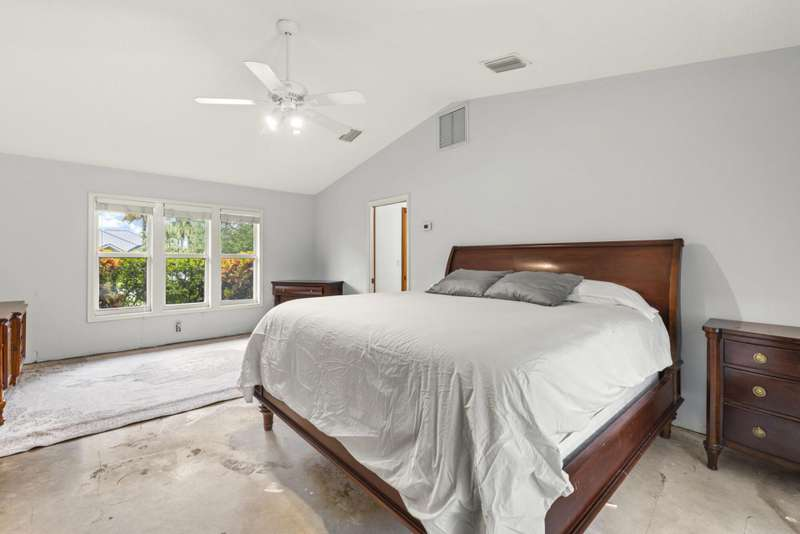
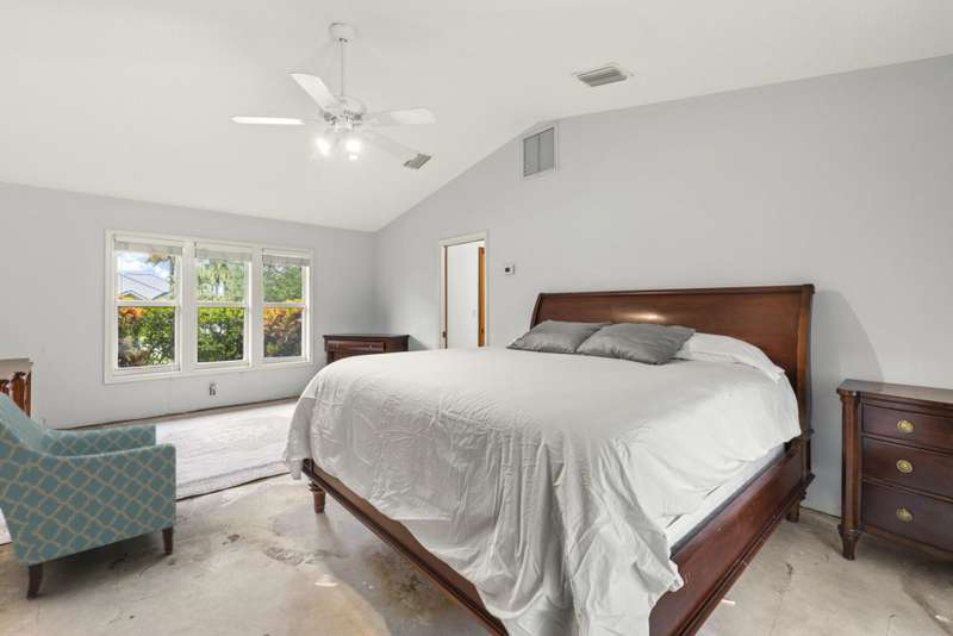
+ chair [0,391,177,600]
